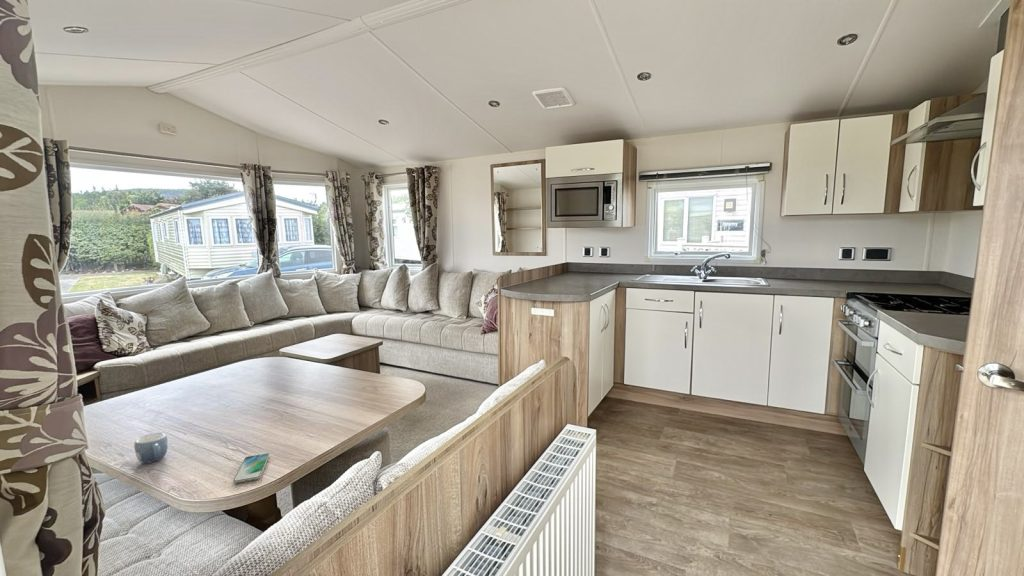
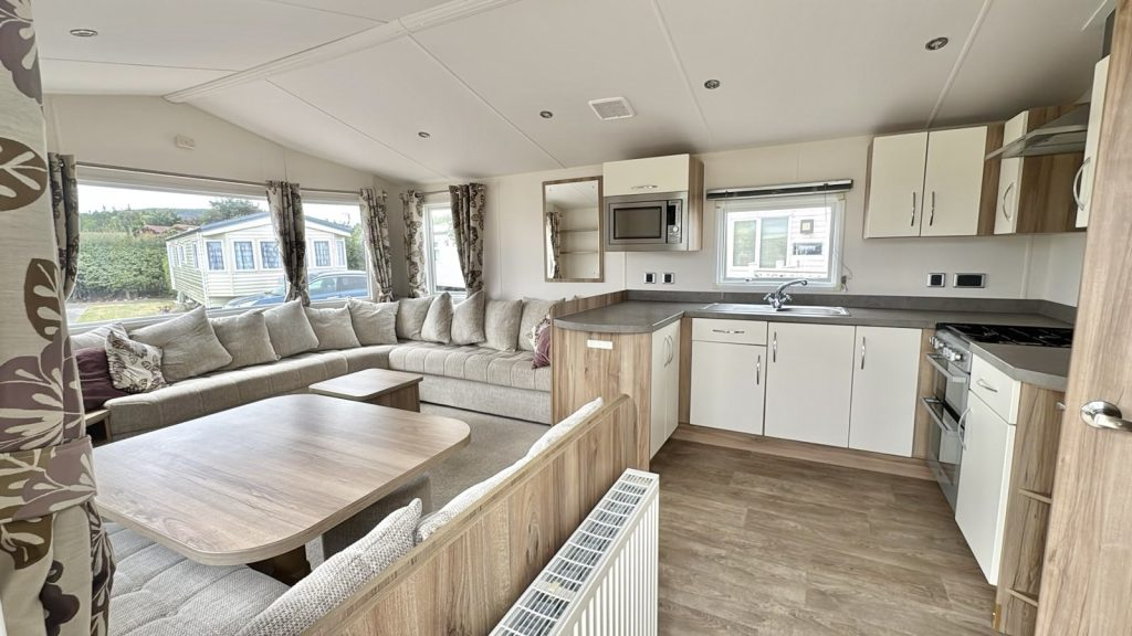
- smartphone [232,453,270,484]
- mug [133,432,169,464]
